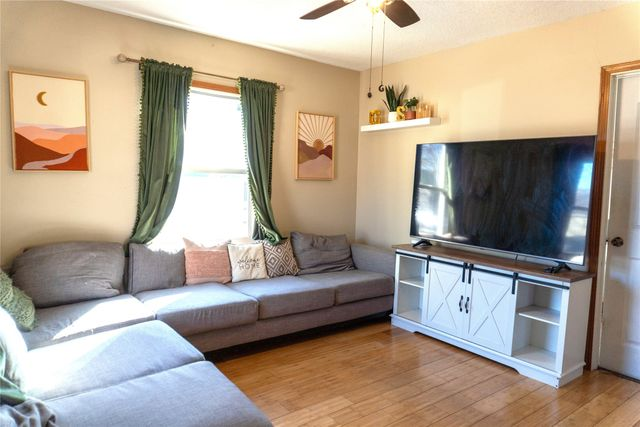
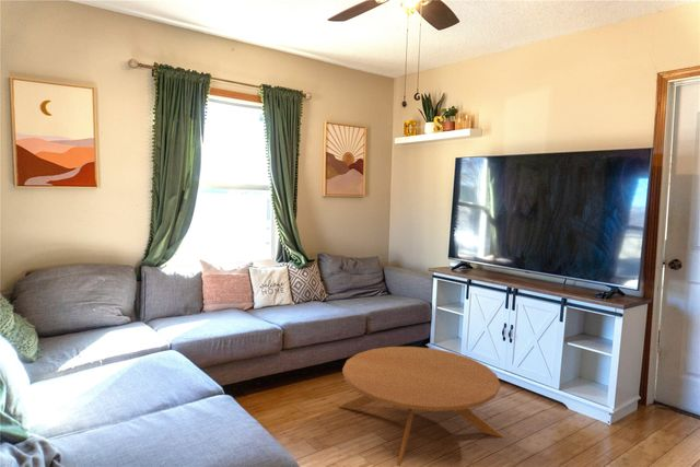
+ coffee table [338,346,505,467]
